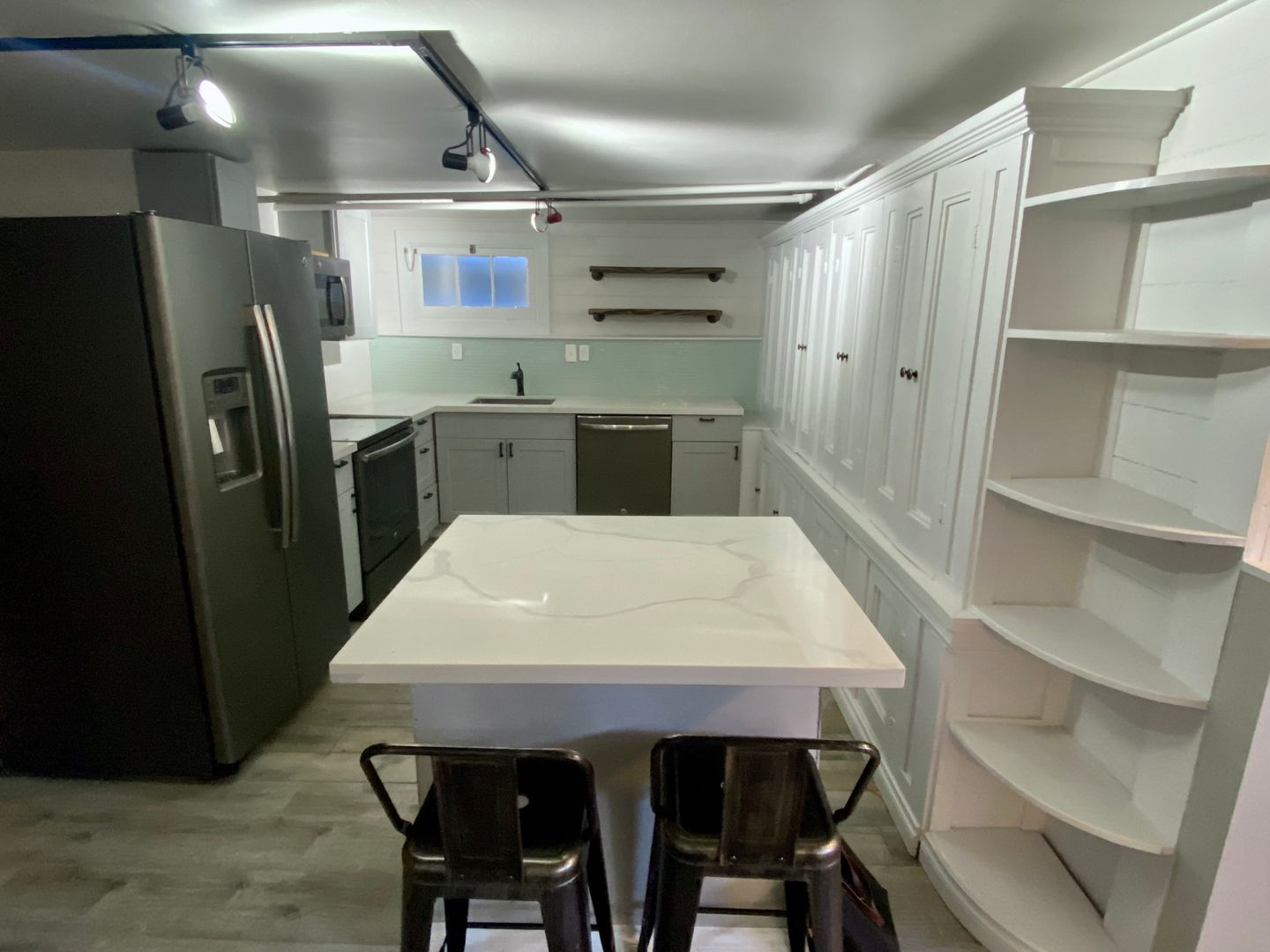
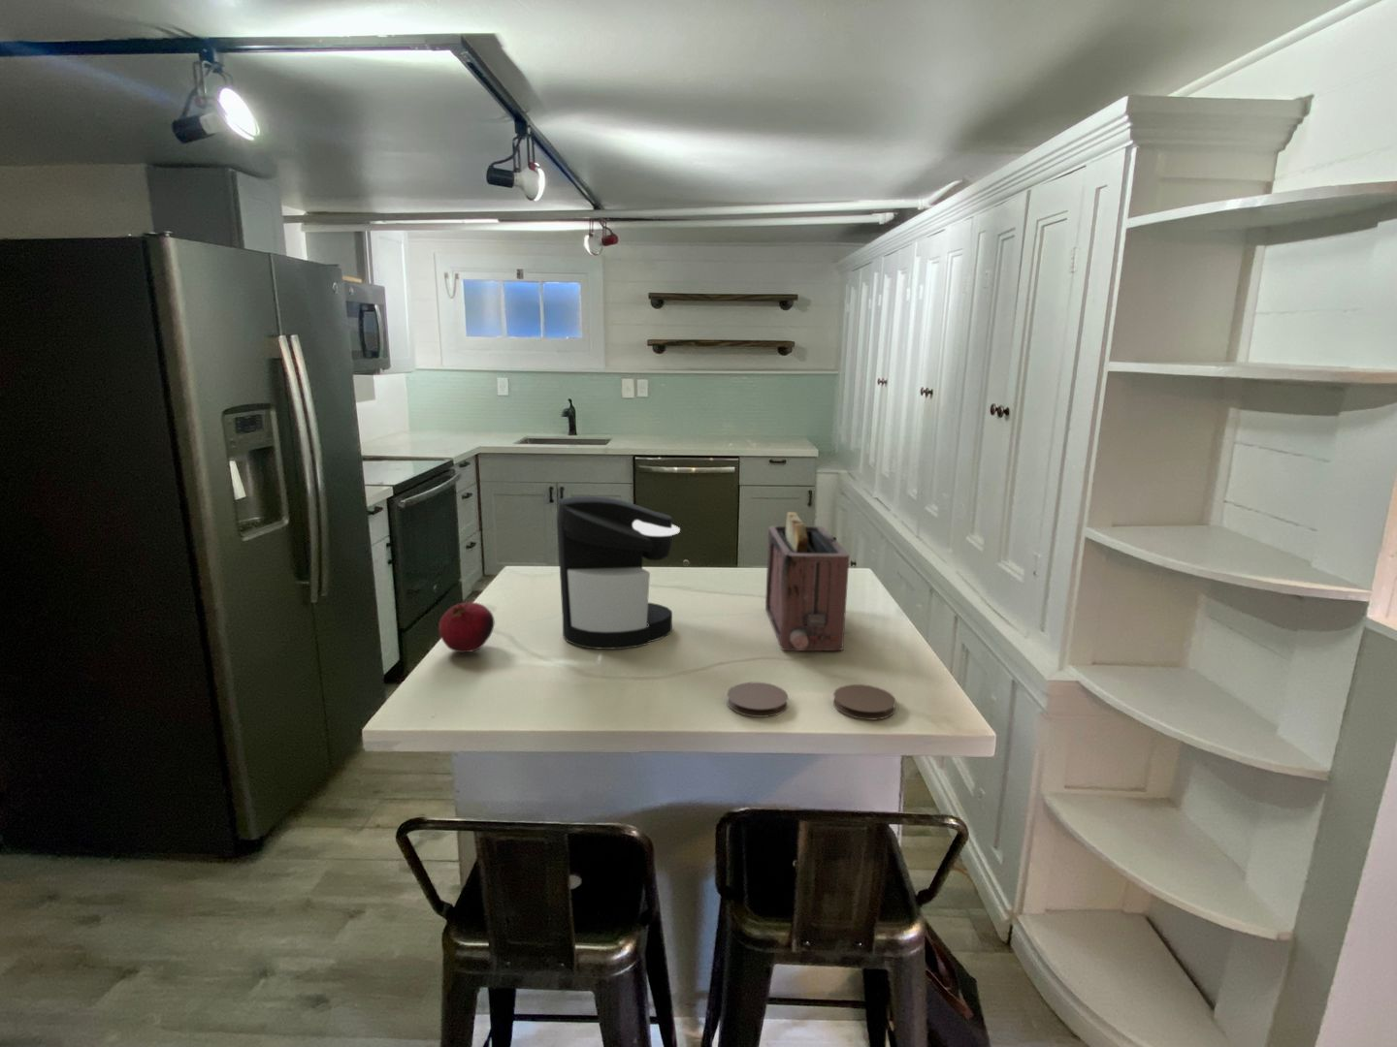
+ coffee maker [556,495,681,650]
+ toaster [765,511,850,651]
+ coaster [833,683,898,720]
+ fruit [438,602,495,653]
+ coaster [726,682,789,718]
